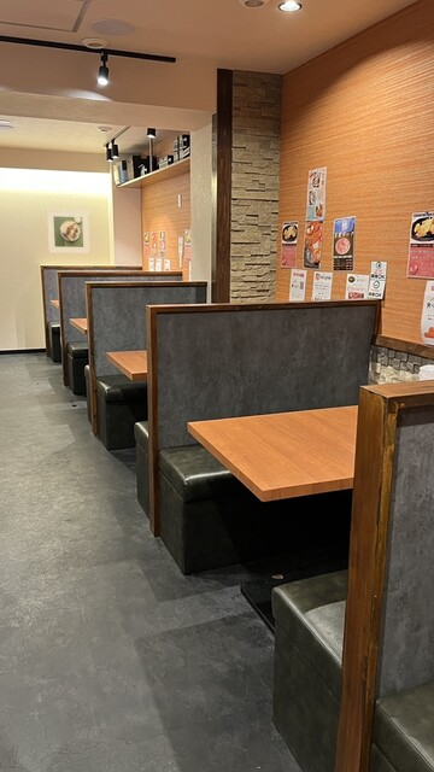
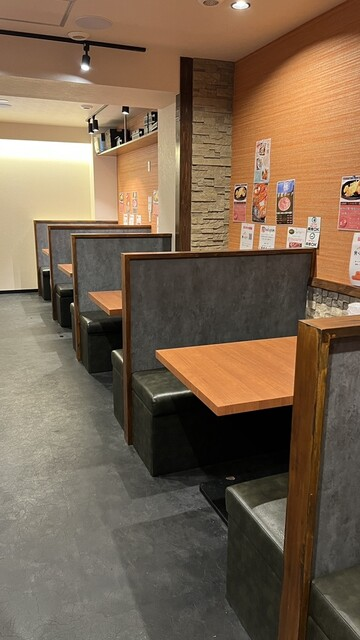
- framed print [45,209,92,255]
